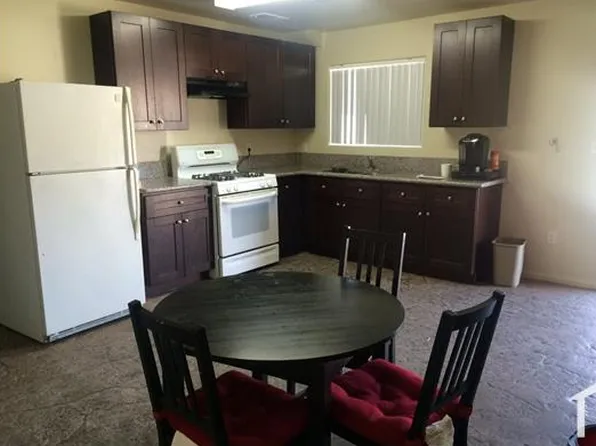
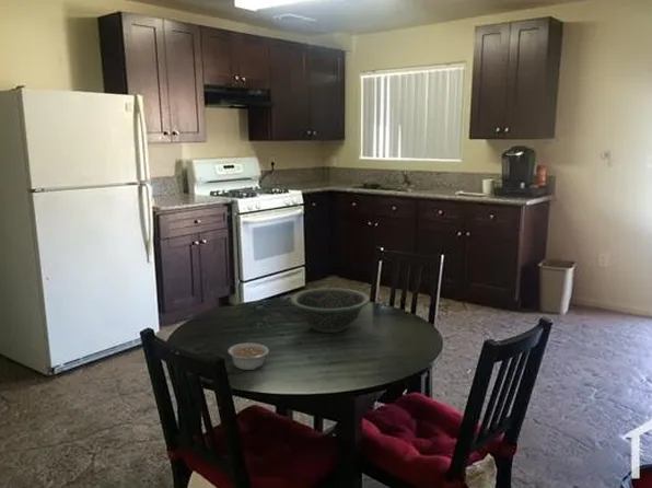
+ legume [226,342,270,371]
+ decorative bowl [289,287,371,334]
